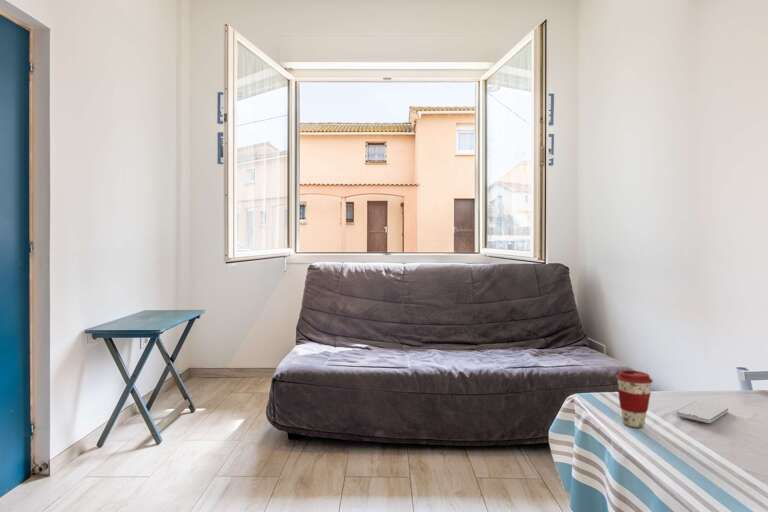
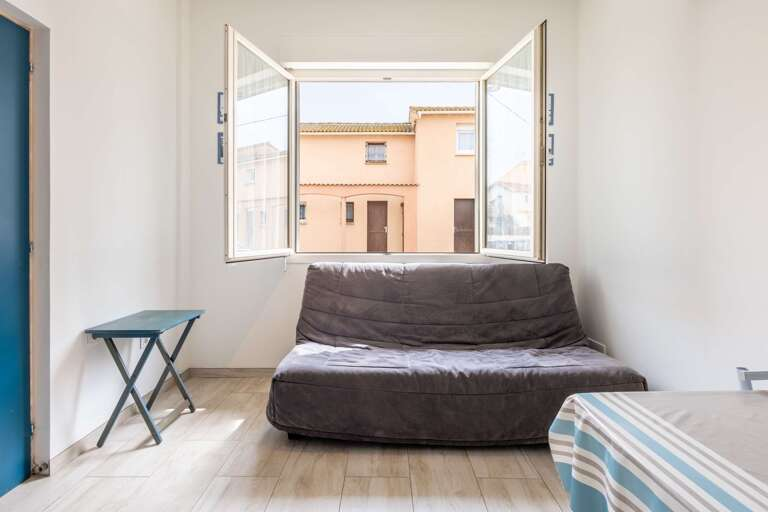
- coffee cup [615,369,654,428]
- smartphone [675,401,729,424]
